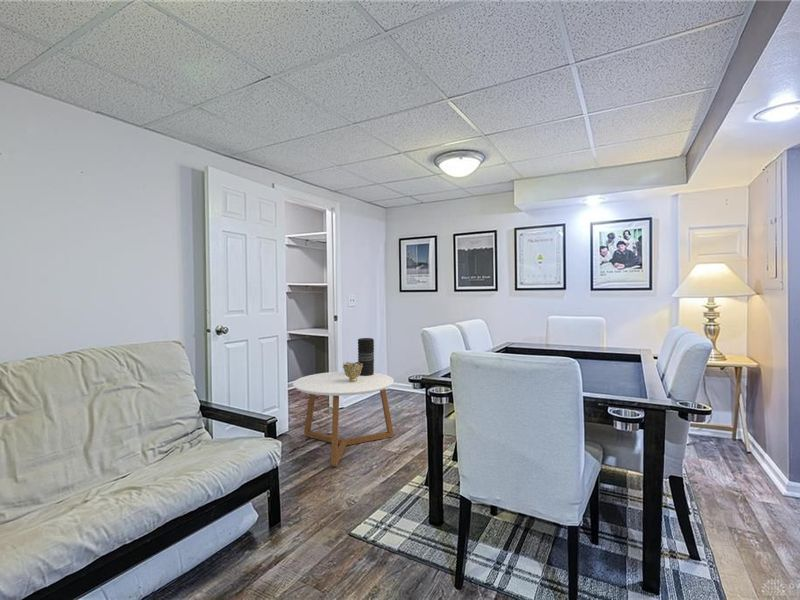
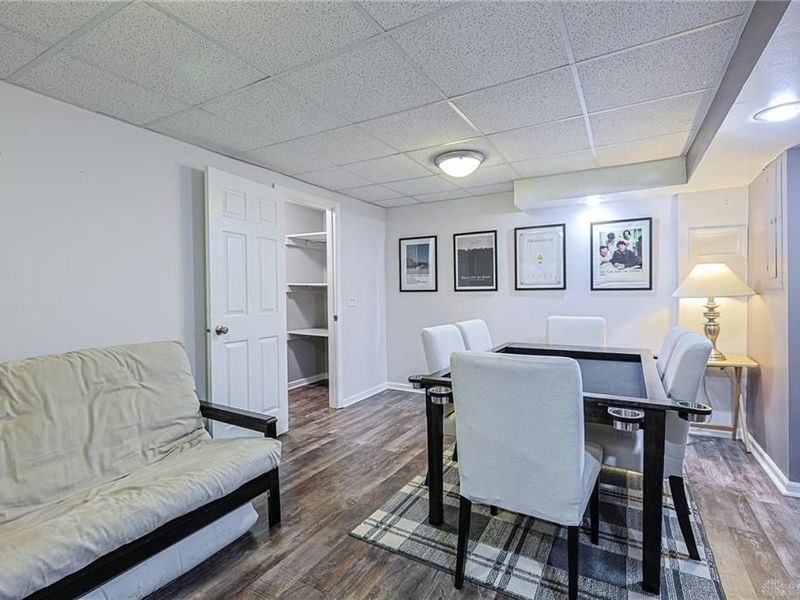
- coffee table [292,371,395,467]
- vase [357,337,375,376]
- decorative bowl [342,361,363,382]
